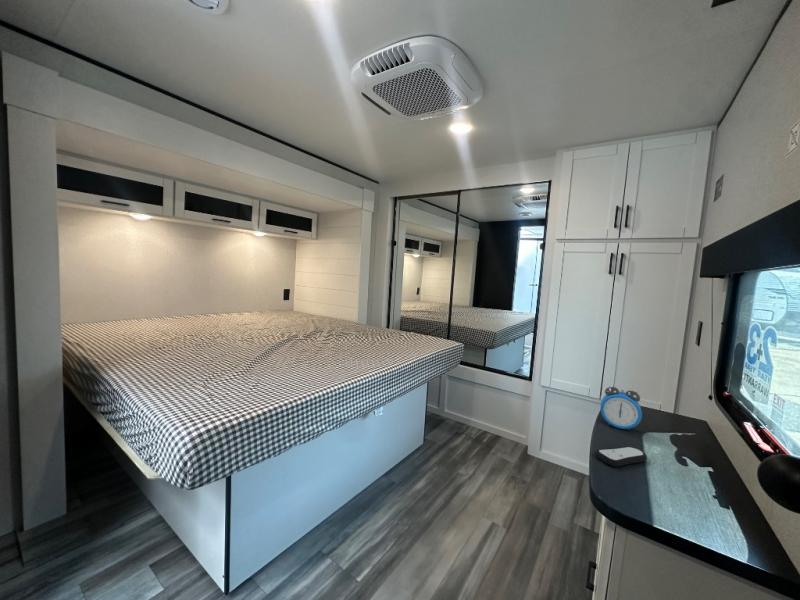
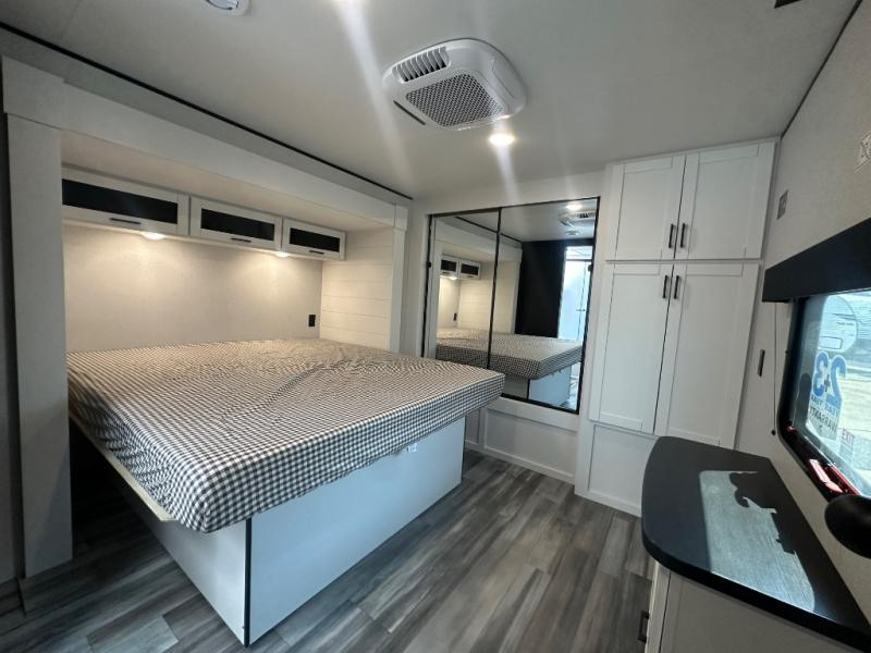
- alarm clock [599,386,643,432]
- remote control [594,446,648,467]
